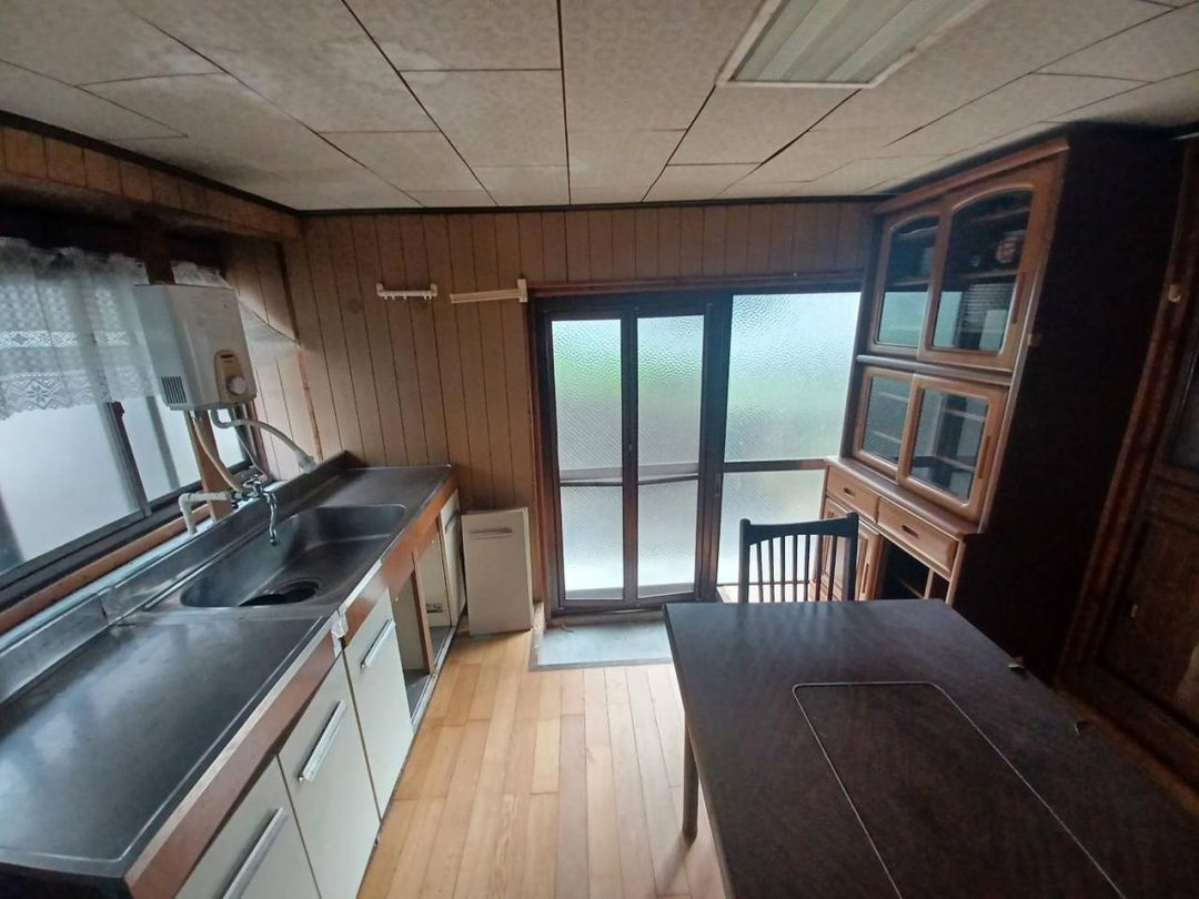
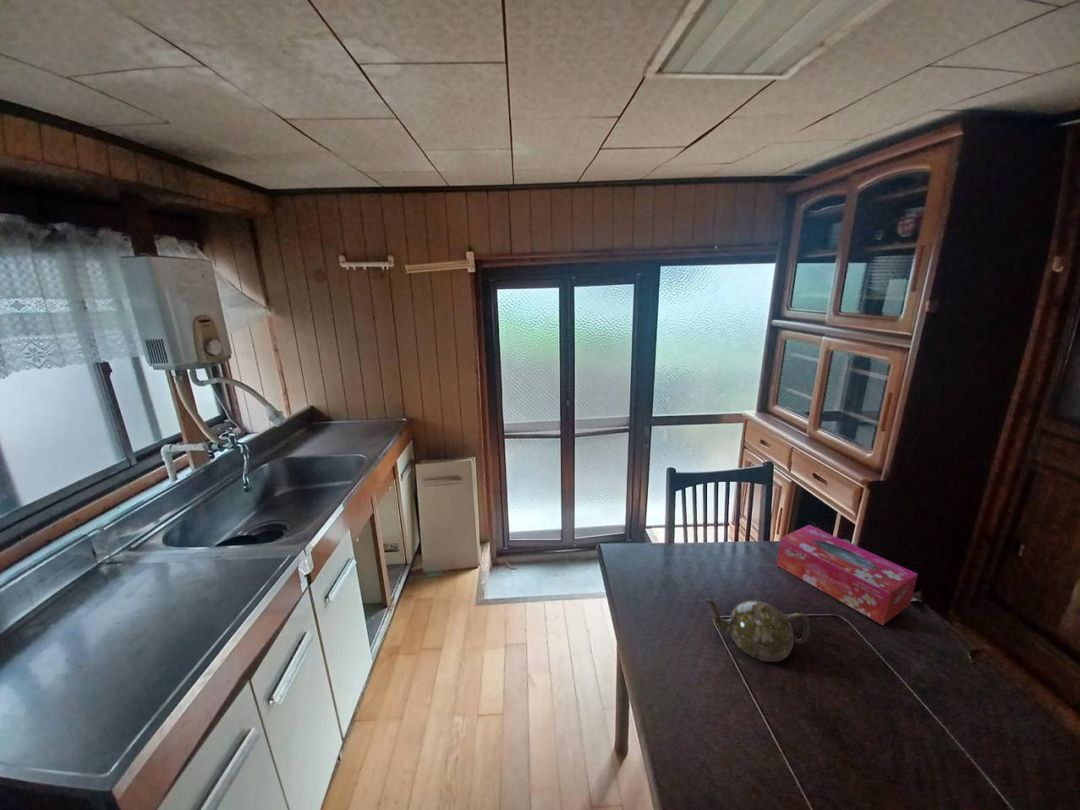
+ teapot [705,598,810,663]
+ tissue box [776,524,919,626]
